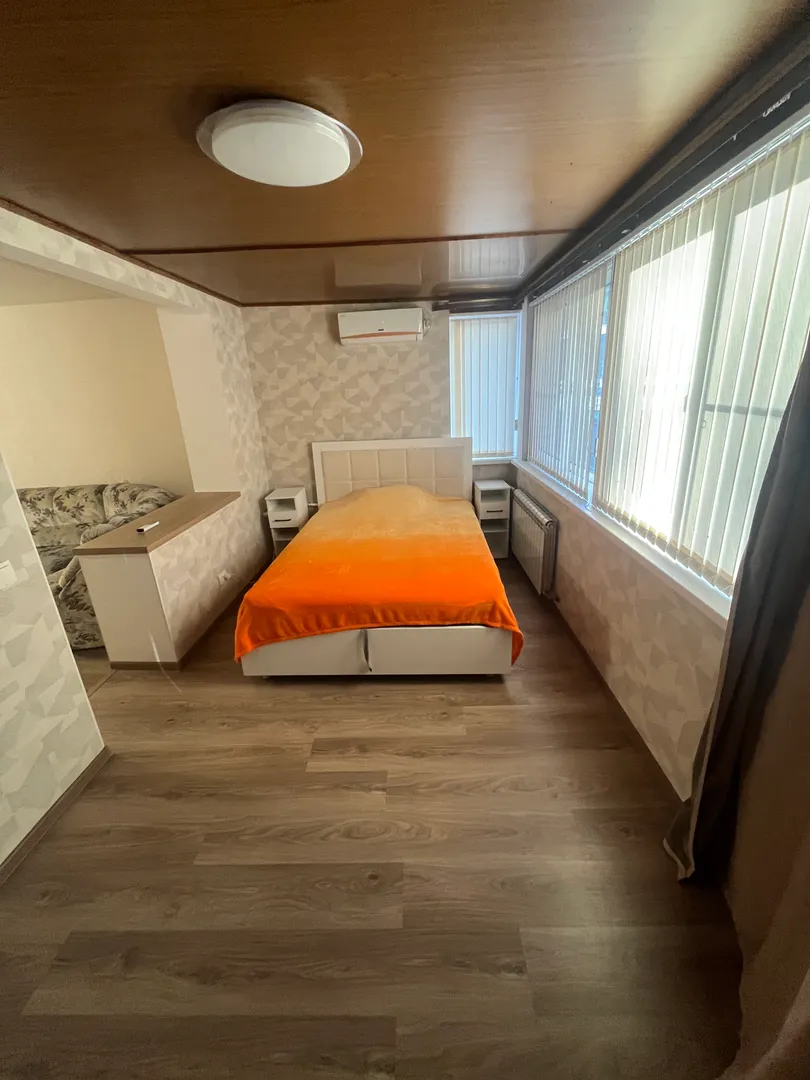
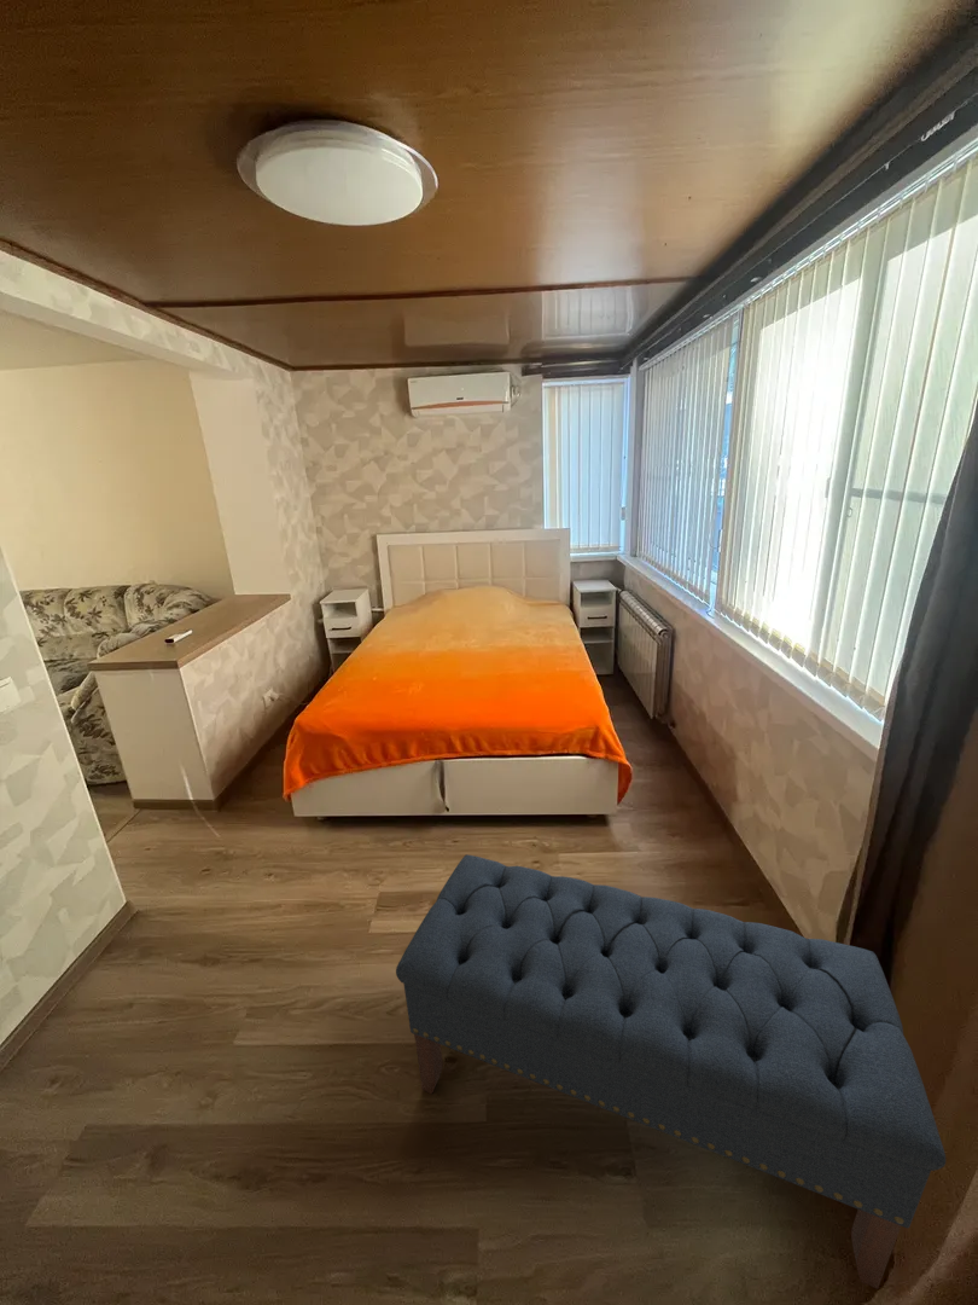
+ bench [395,853,947,1290]
